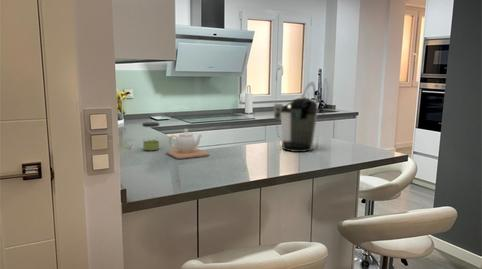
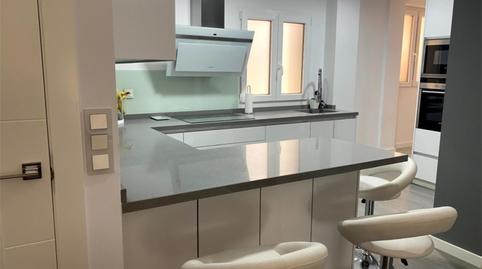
- teapot [165,128,210,160]
- jar [141,121,160,151]
- coffee maker [273,96,318,153]
